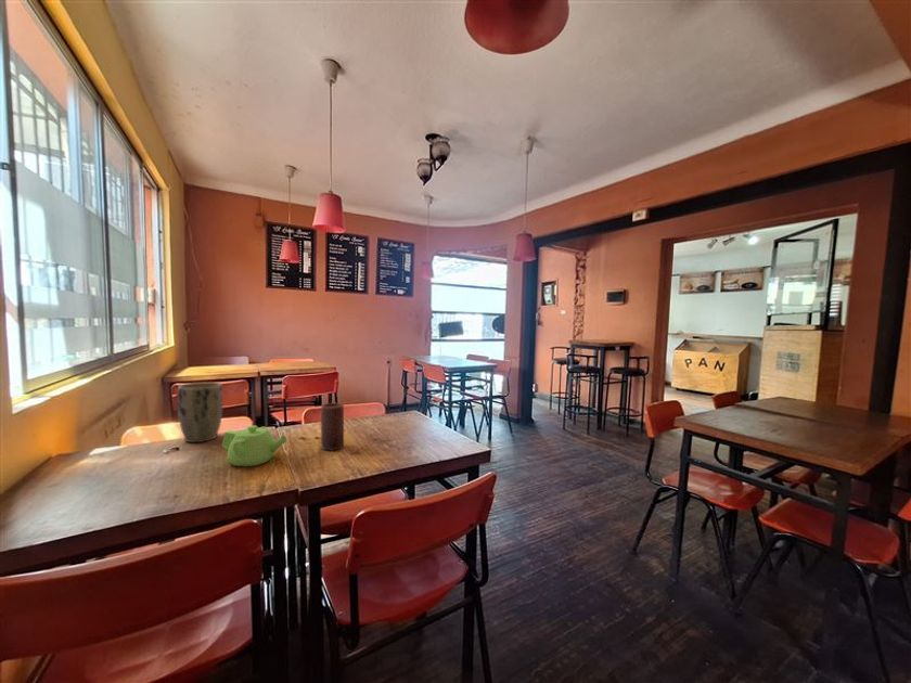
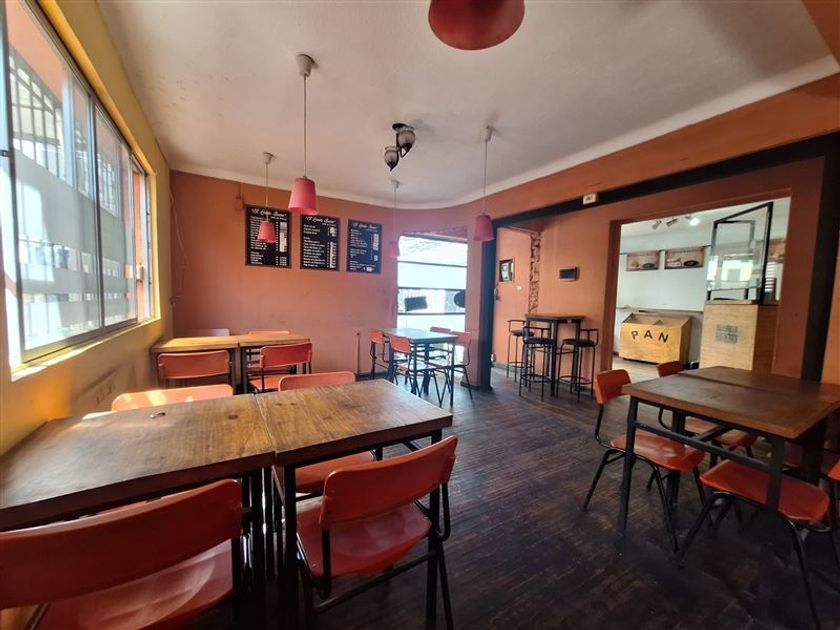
- plant pot [177,381,223,443]
- teapot [221,425,288,467]
- candle [320,402,345,451]
